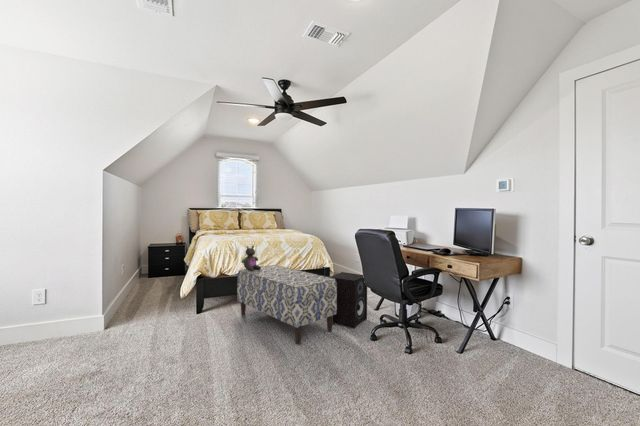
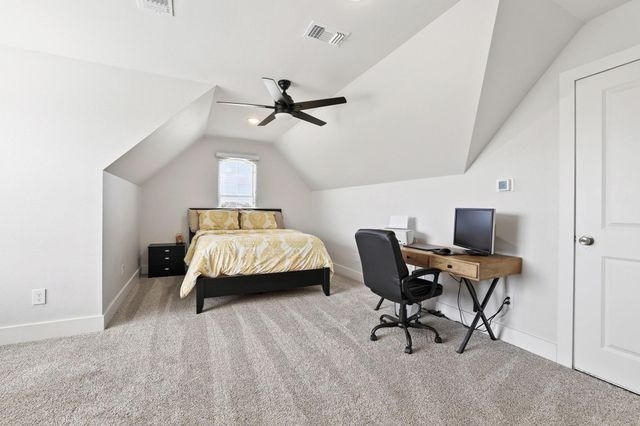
- bench [236,264,337,345]
- speaker [329,271,368,329]
- stuffed bear [240,245,262,271]
